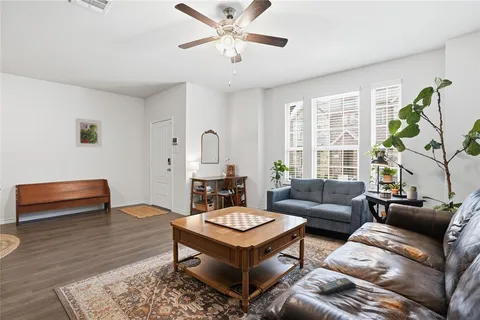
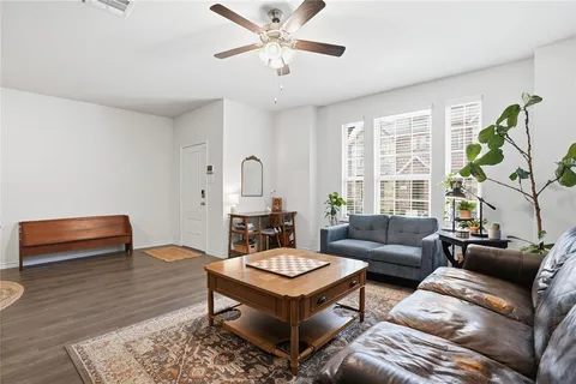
- remote control [317,277,357,295]
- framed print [75,117,102,148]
